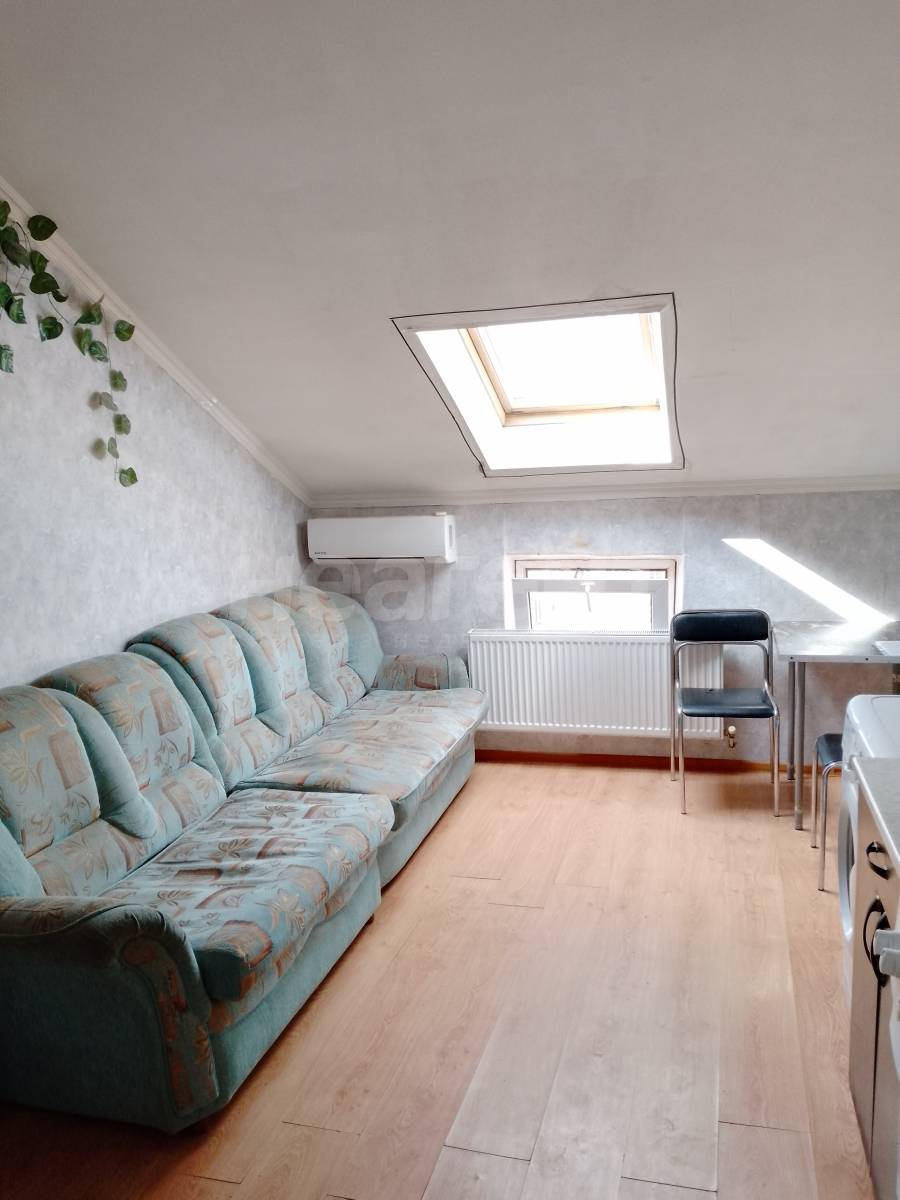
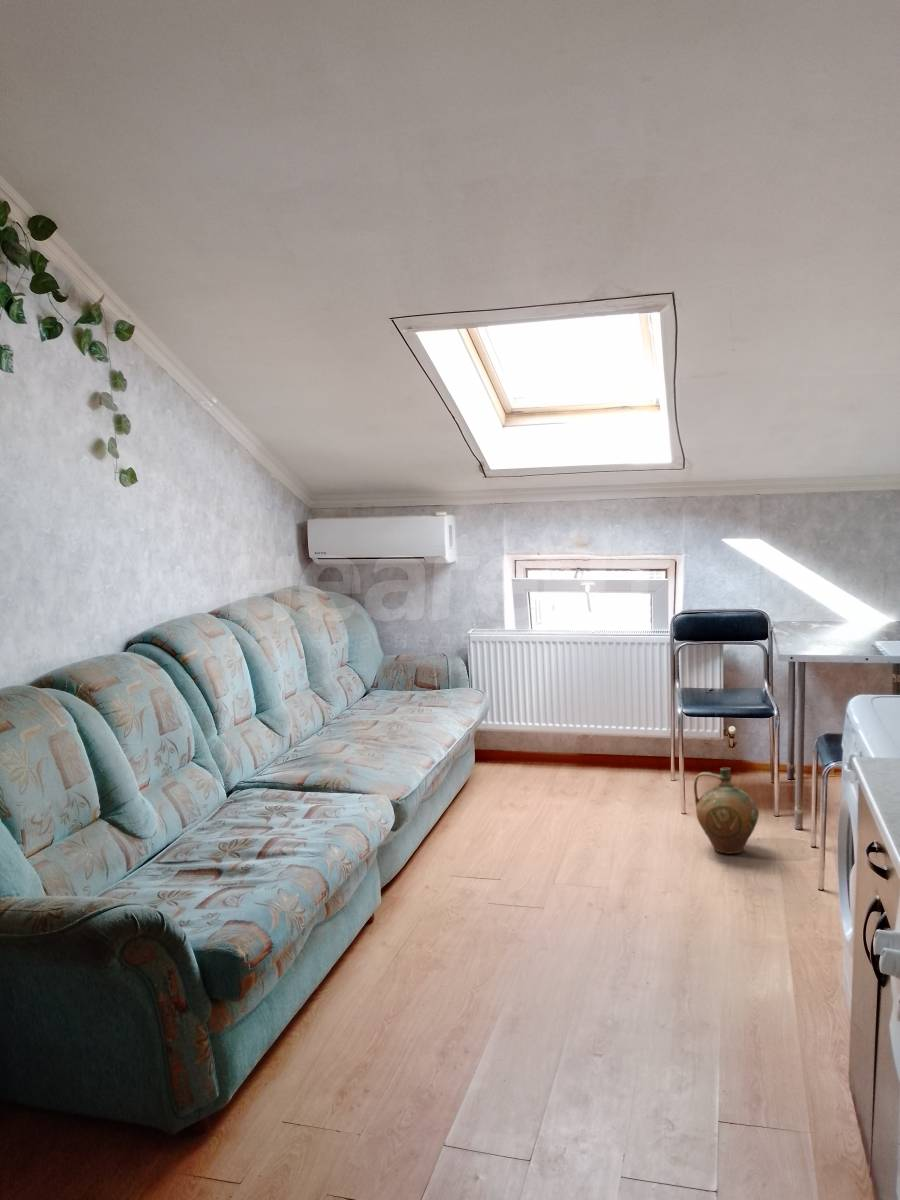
+ ceramic jug [693,767,760,855]
